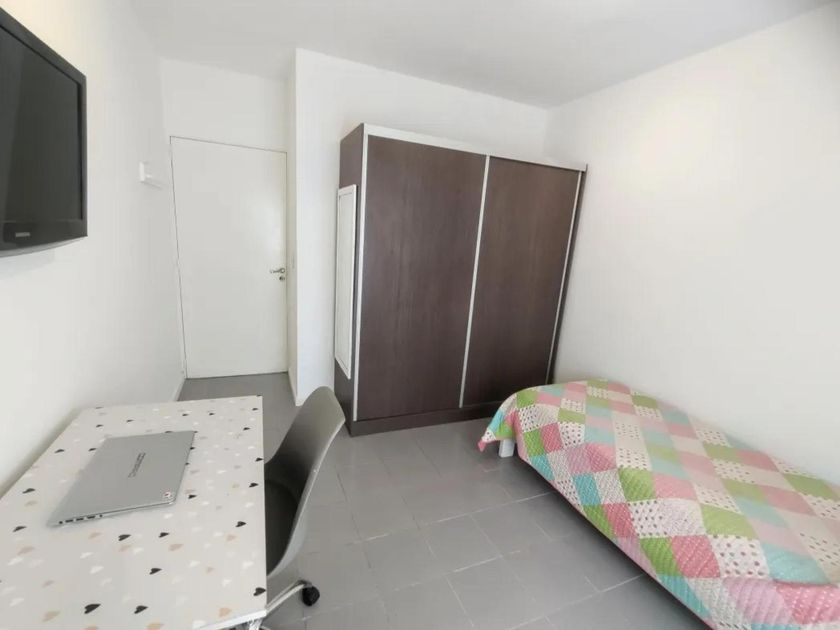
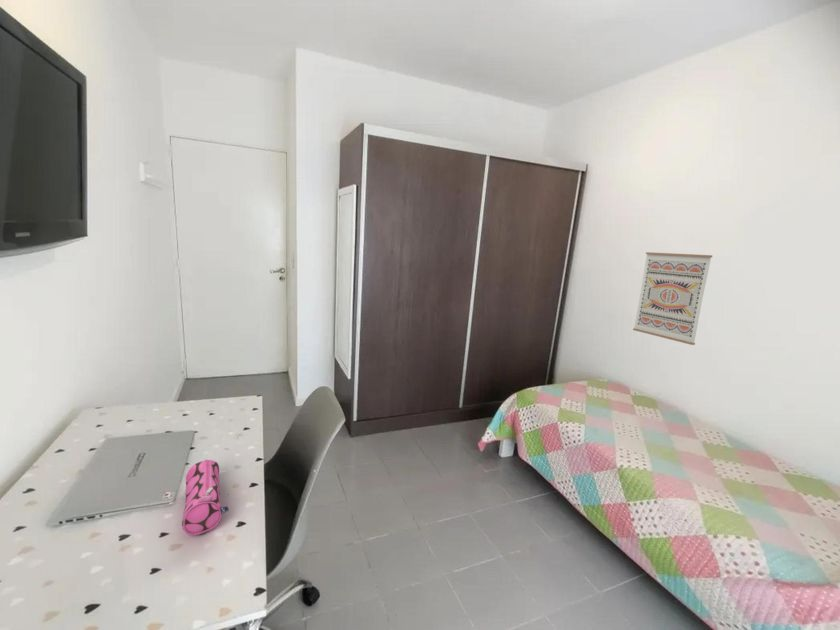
+ pencil case [181,459,229,536]
+ wall art [632,251,713,346]
